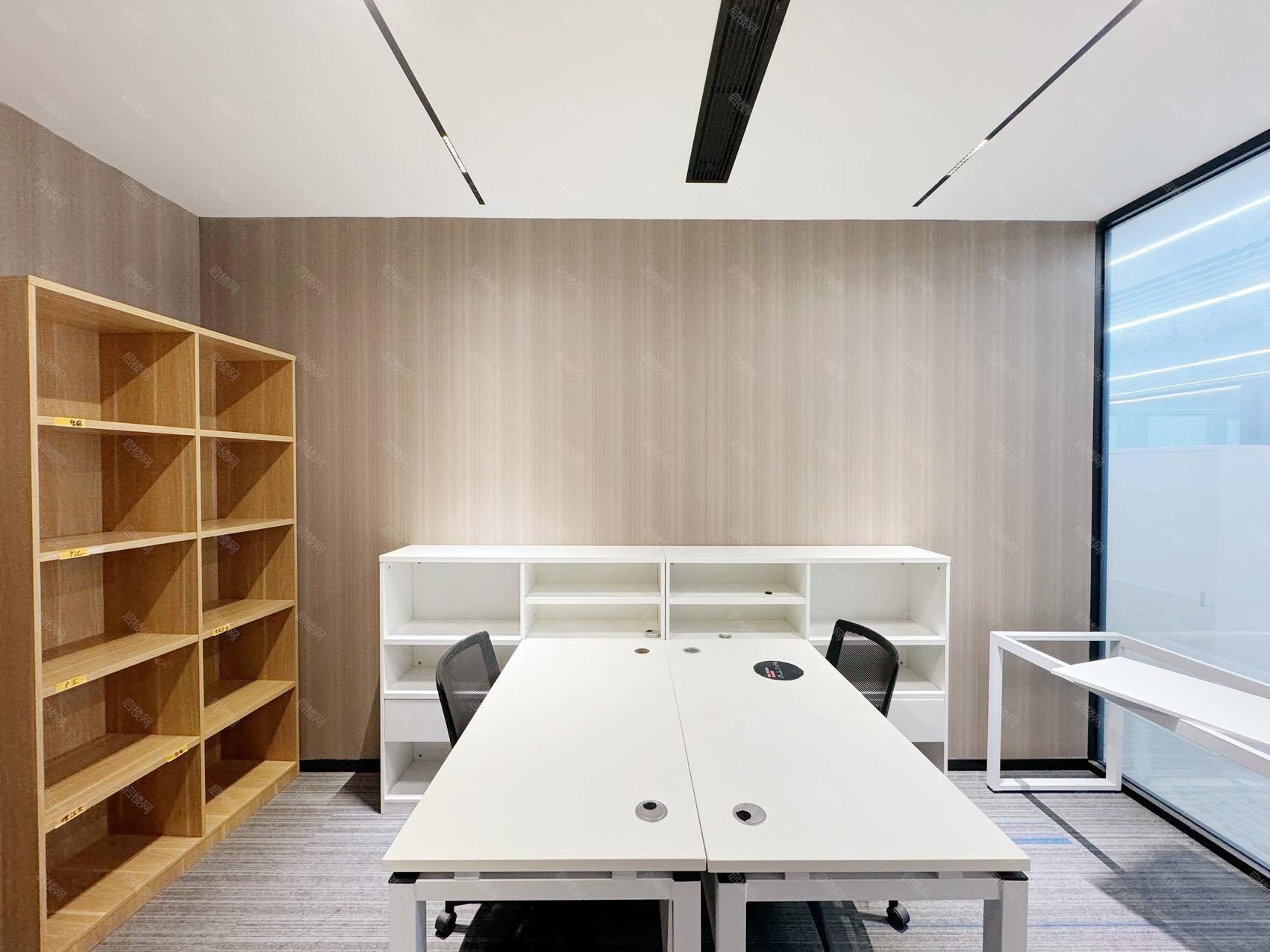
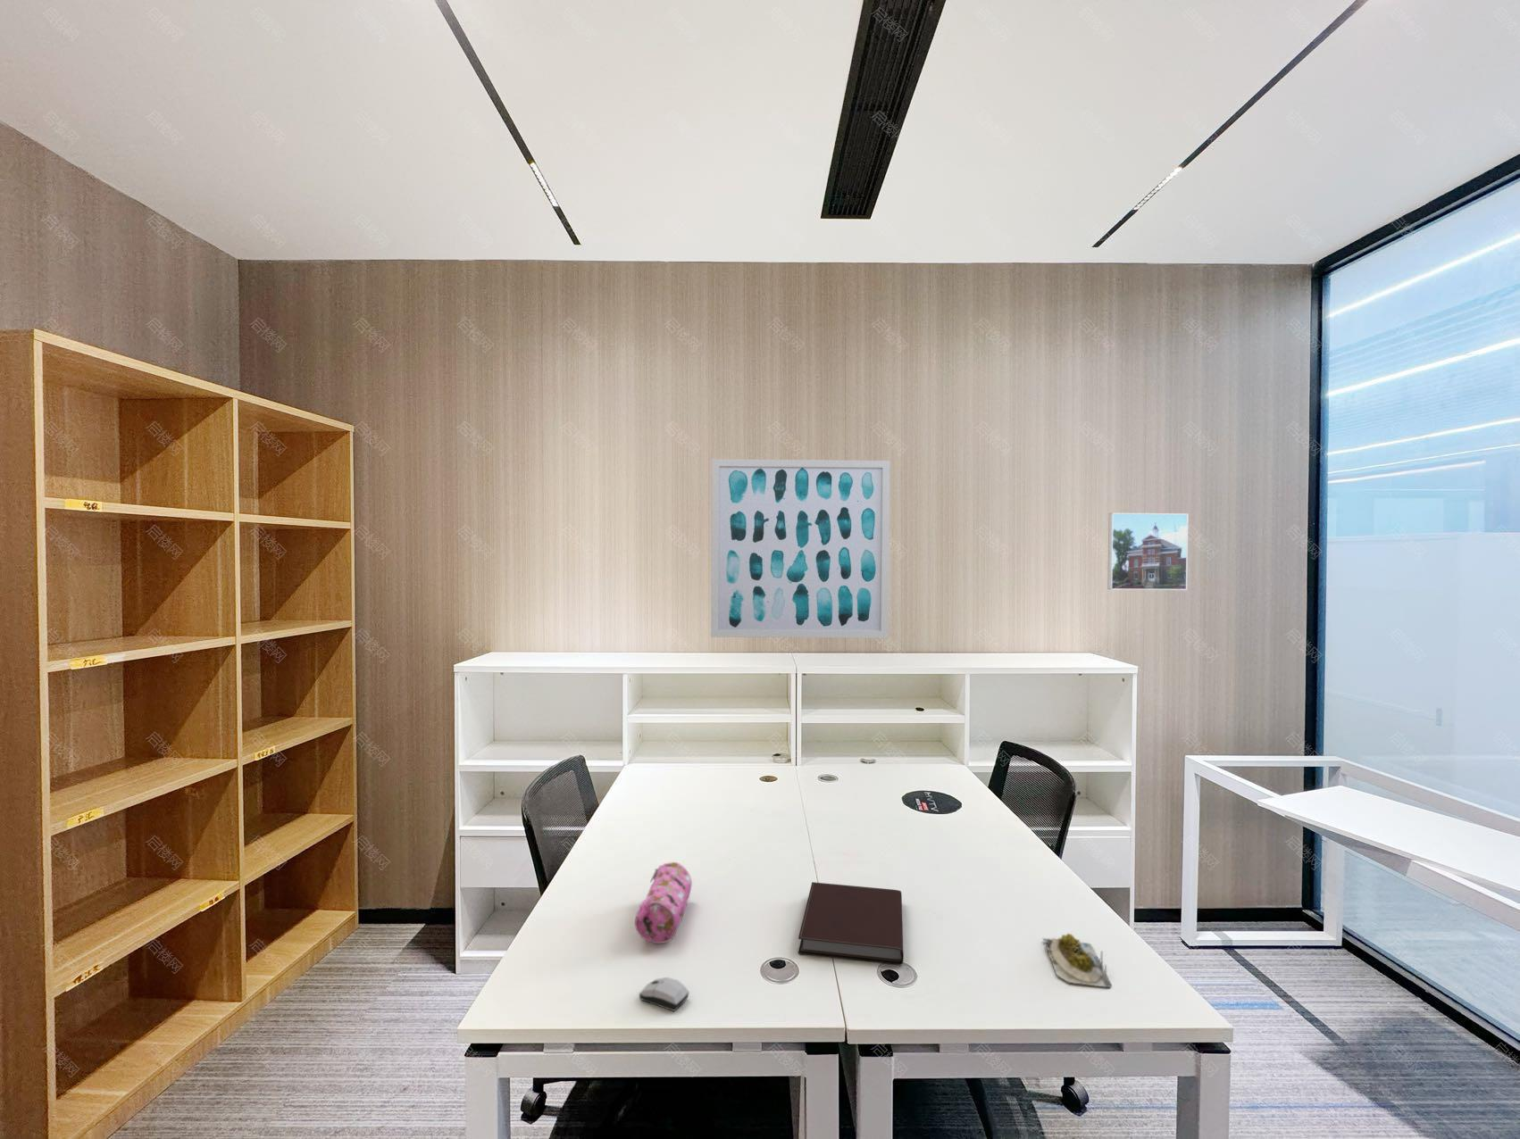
+ succulent plant [1042,933,1113,988]
+ computer mouse [639,976,691,1012]
+ notebook [797,881,905,966]
+ pencil case [634,861,693,944]
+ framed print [1107,512,1188,591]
+ wall art [710,458,890,639]
